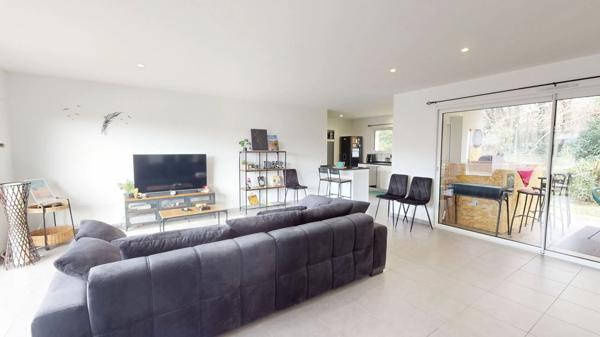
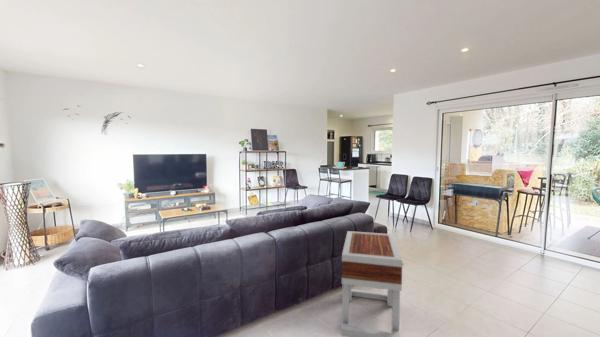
+ side table [340,230,405,337]
